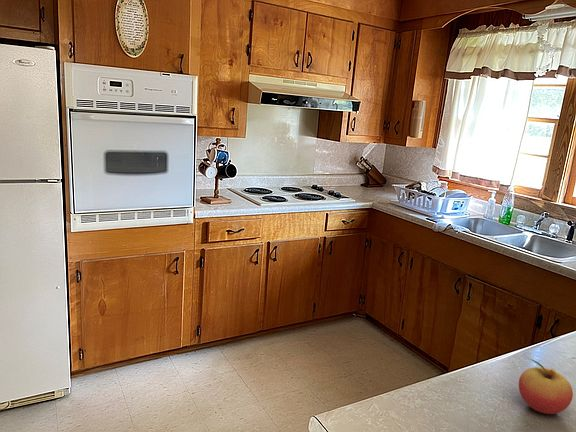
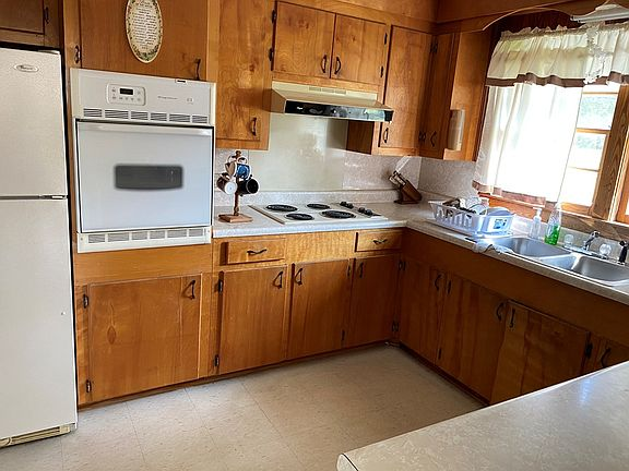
- fruit [518,357,574,415]
